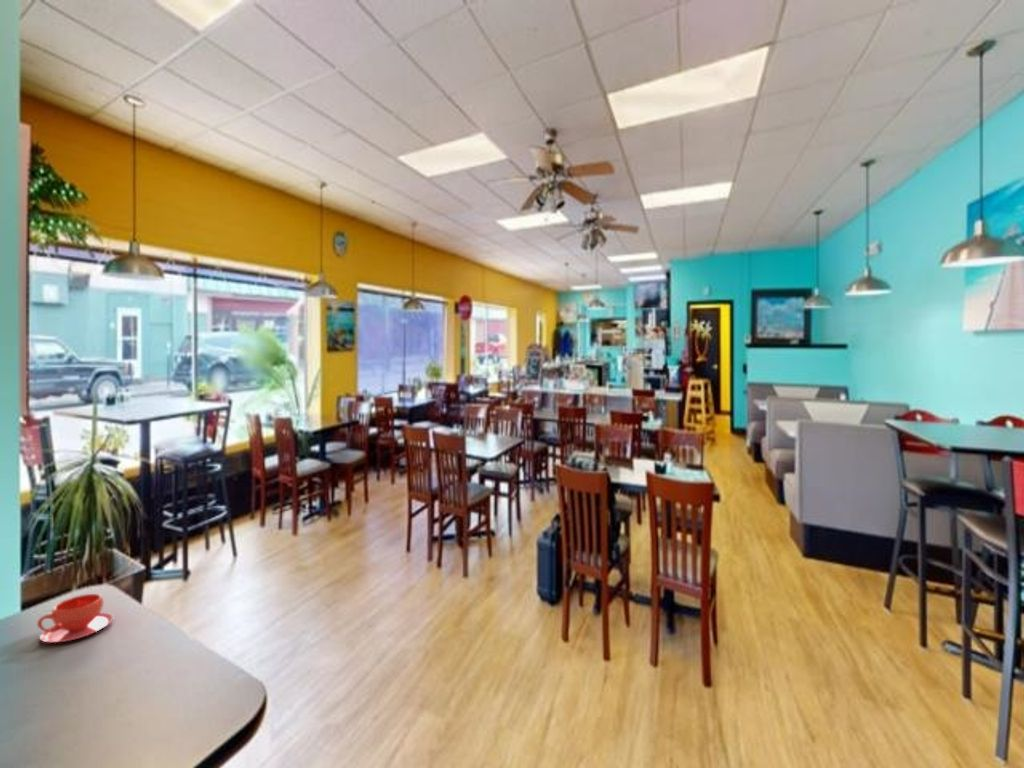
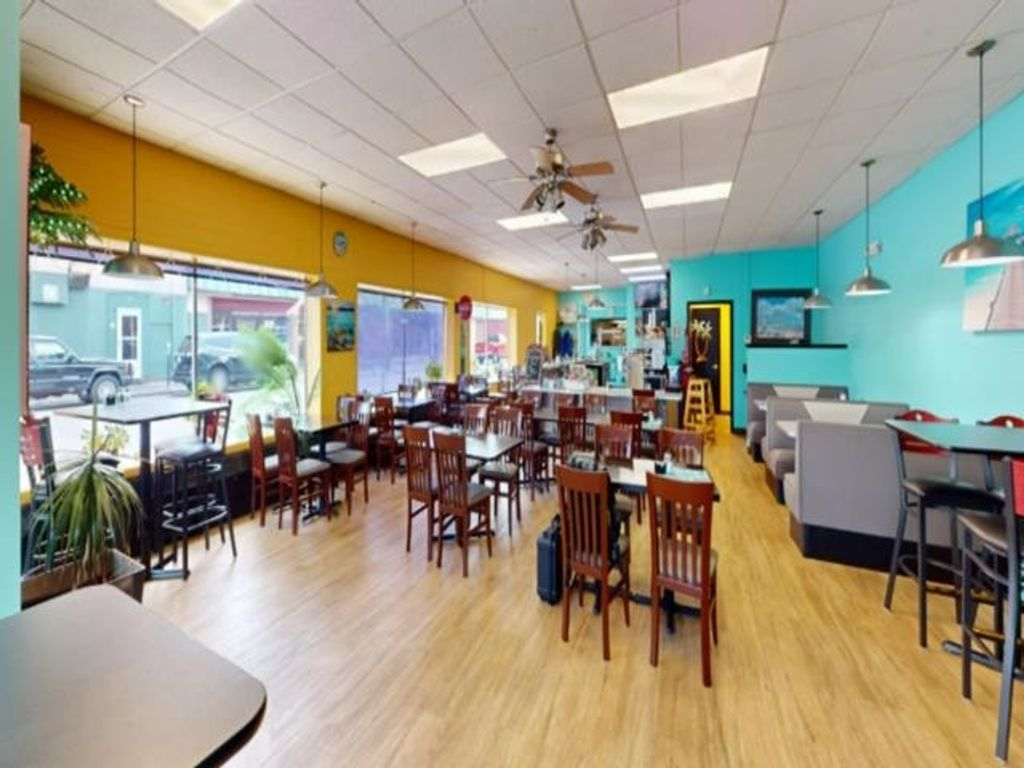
- teacup [36,593,114,644]
